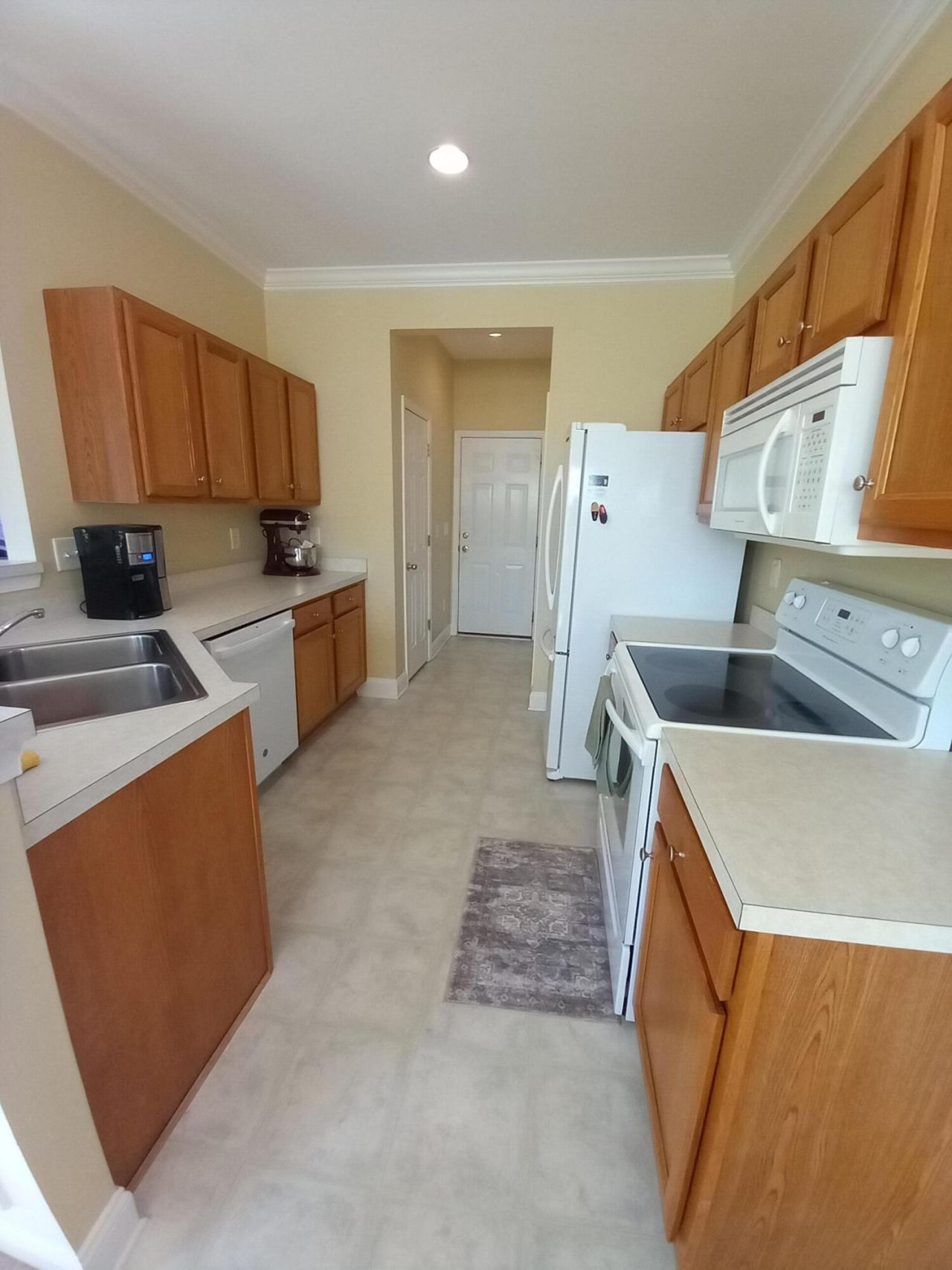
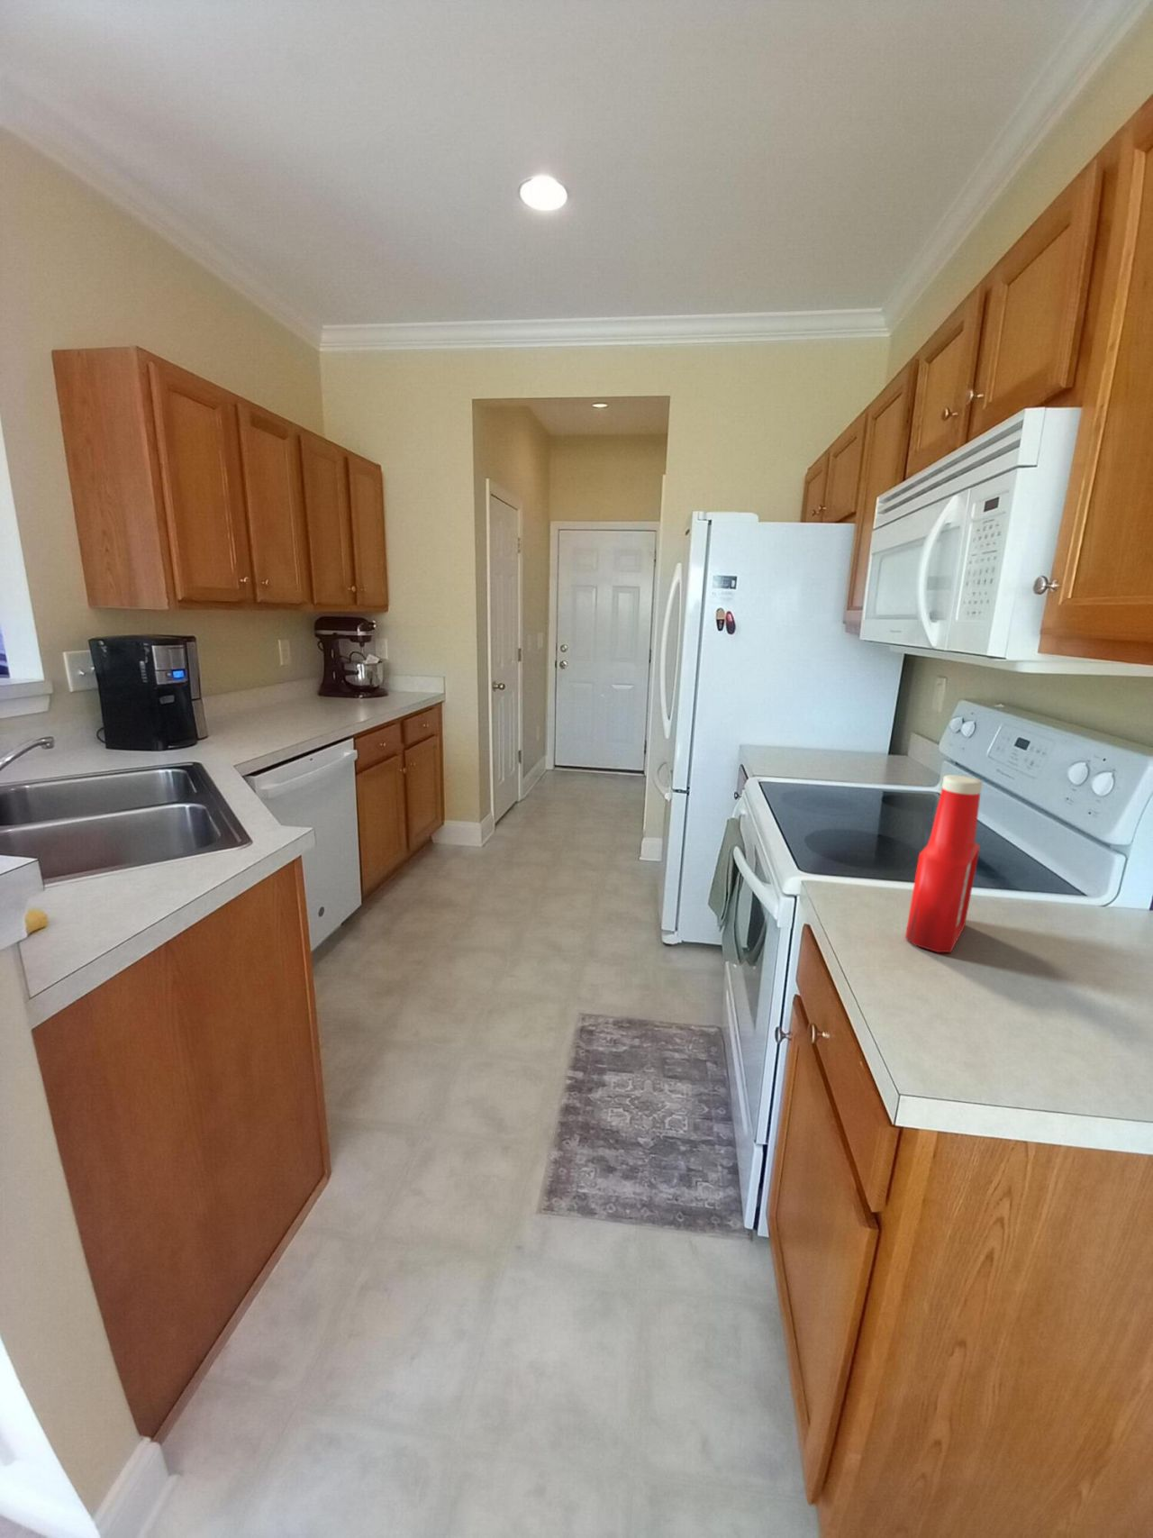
+ soap bottle [905,774,983,953]
